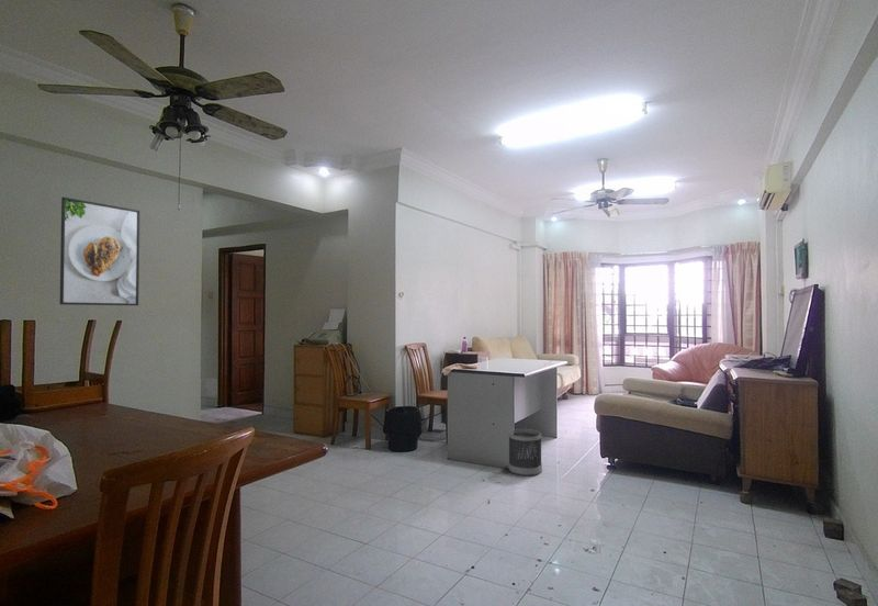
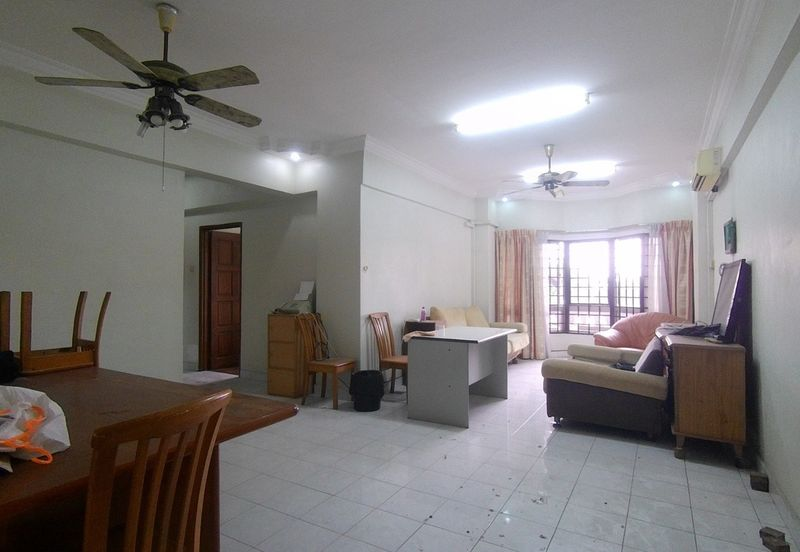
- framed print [58,197,140,306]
- wastebasket [507,428,543,478]
